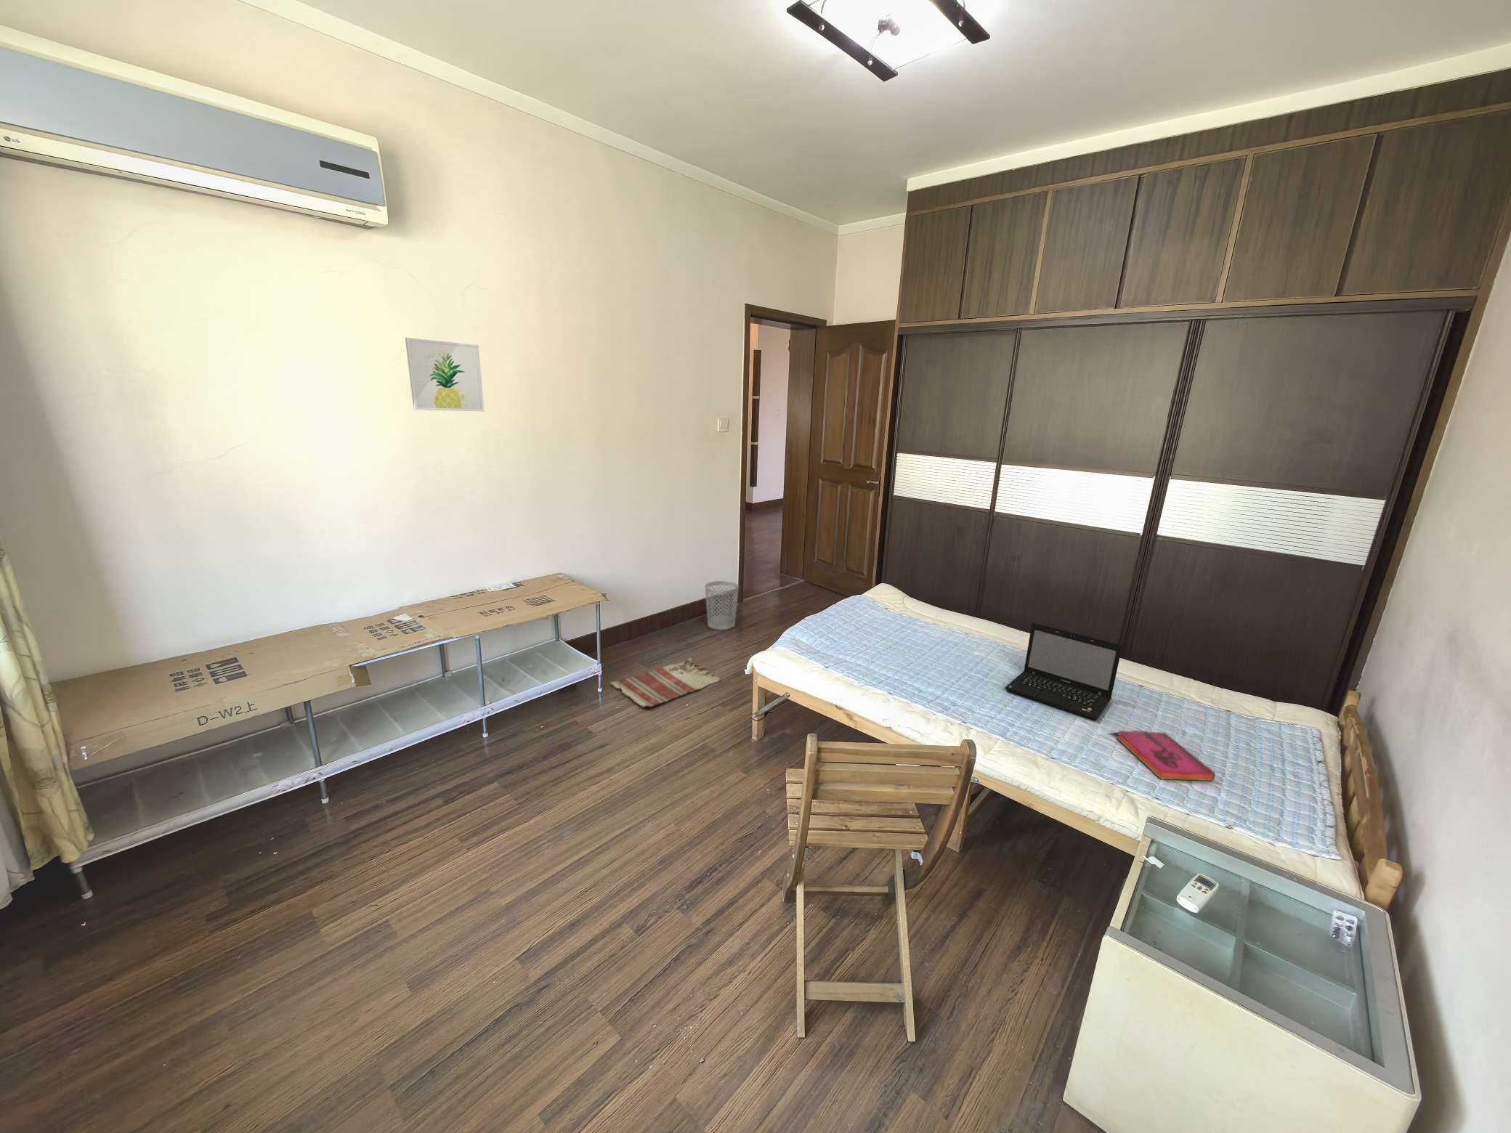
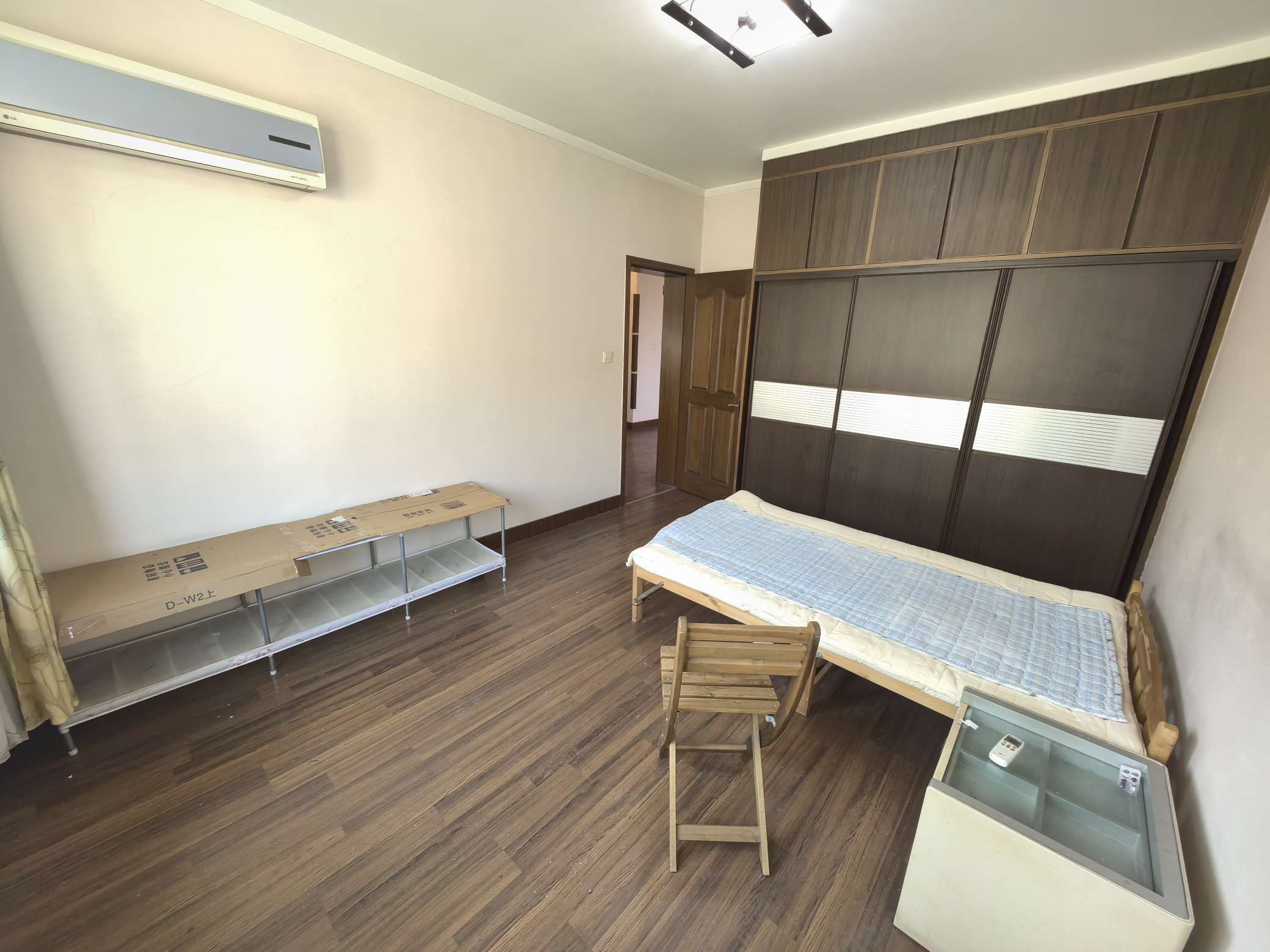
- rug [609,657,721,707]
- hardback book [1116,730,1216,782]
- wastebasket [704,581,740,631]
- laptop [1004,621,1123,721]
- wall art [405,337,485,413]
